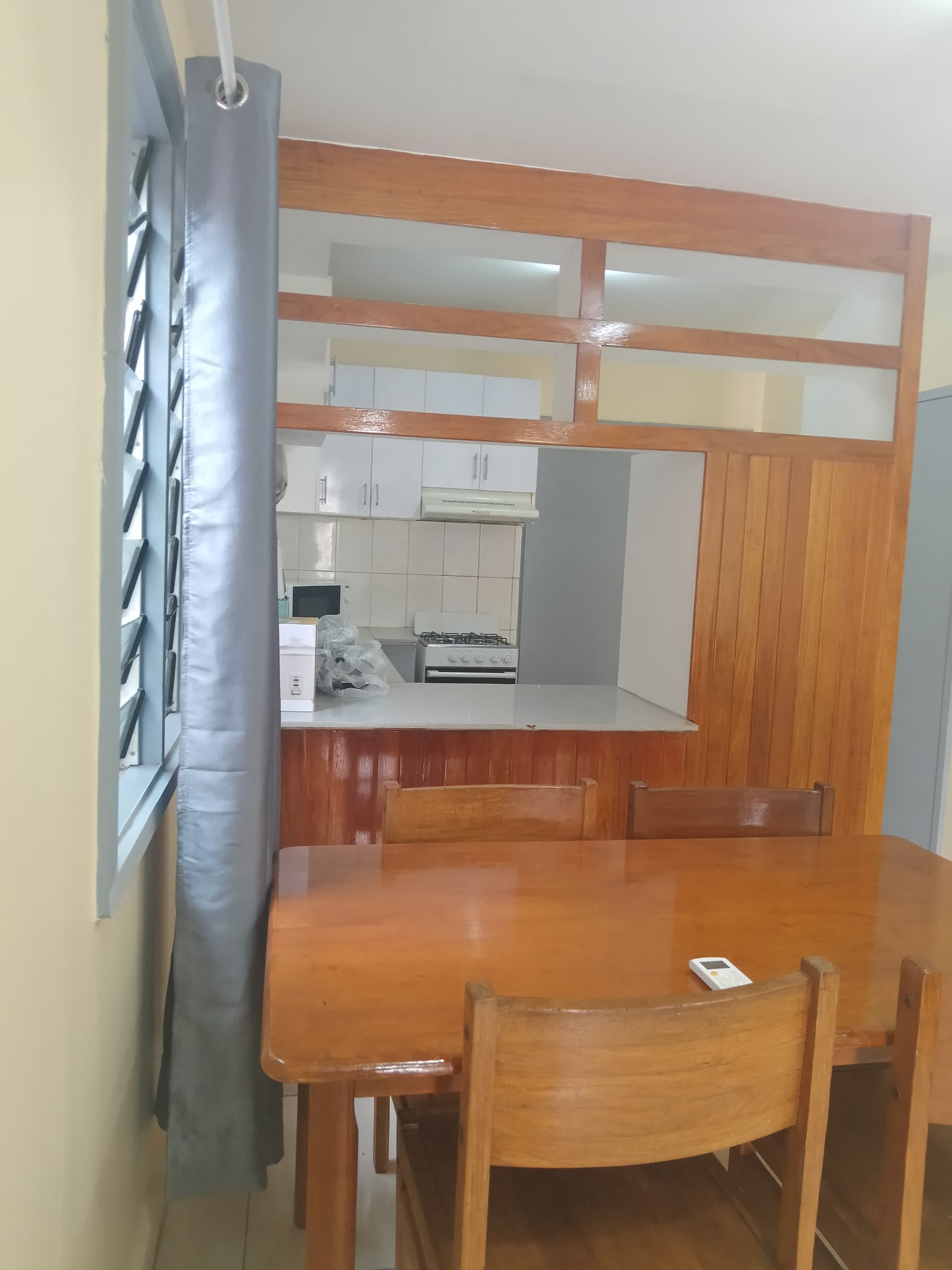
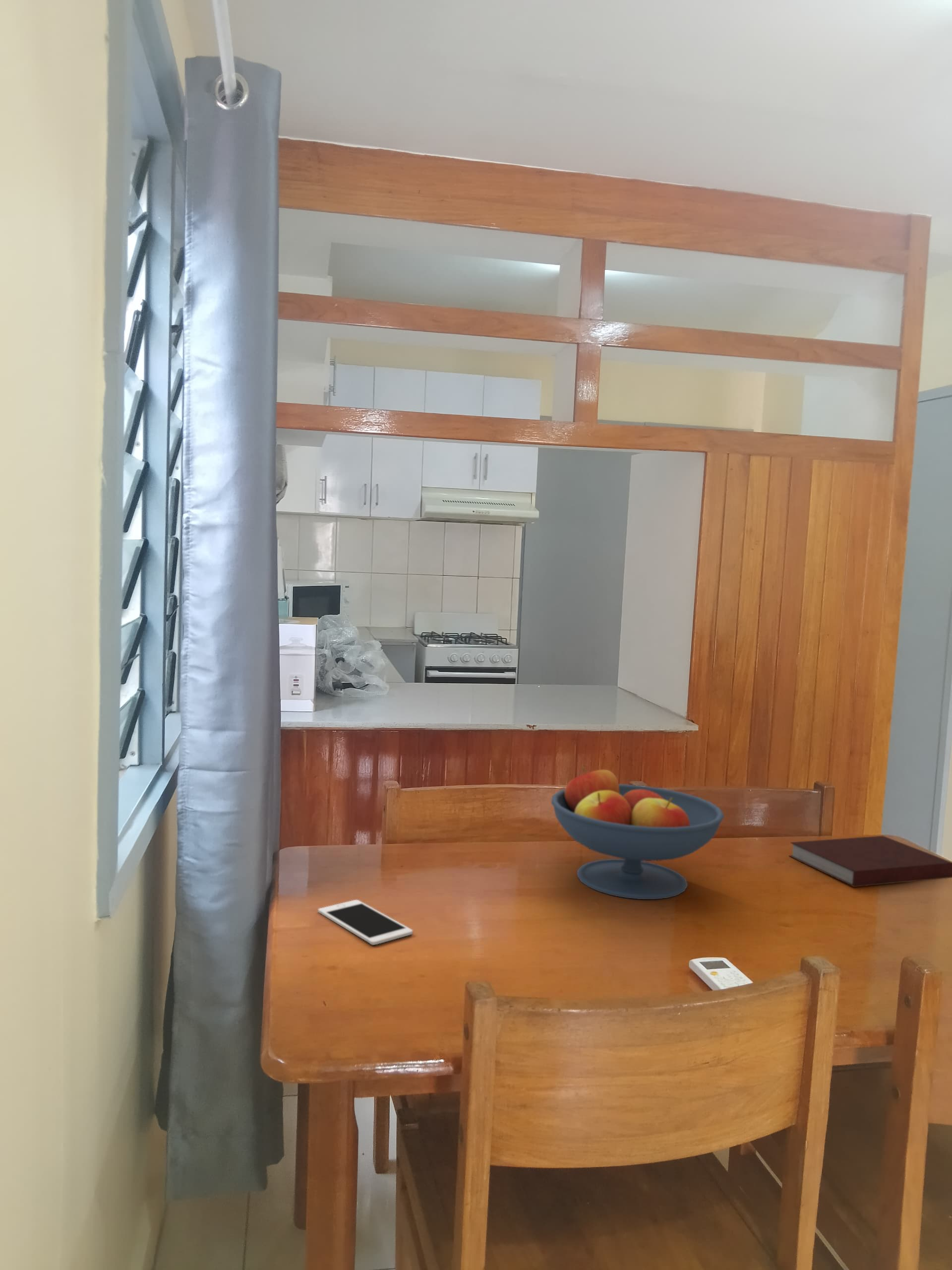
+ cell phone [318,899,413,946]
+ fruit bowl [551,766,725,900]
+ notebook [789,835,952,888]
